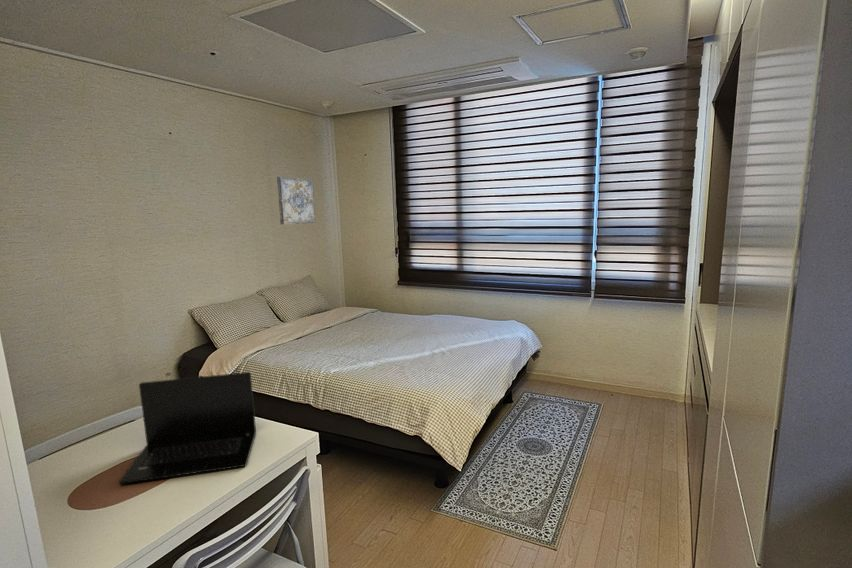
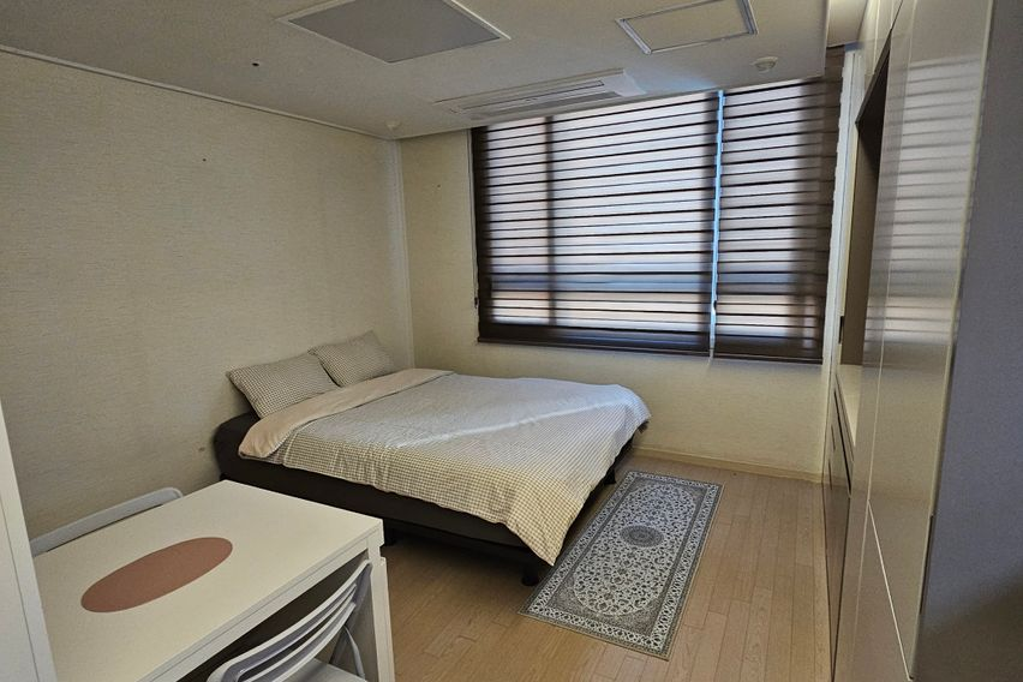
- laptop [118,371,257,485]
- wall art [276,176,316,225]
